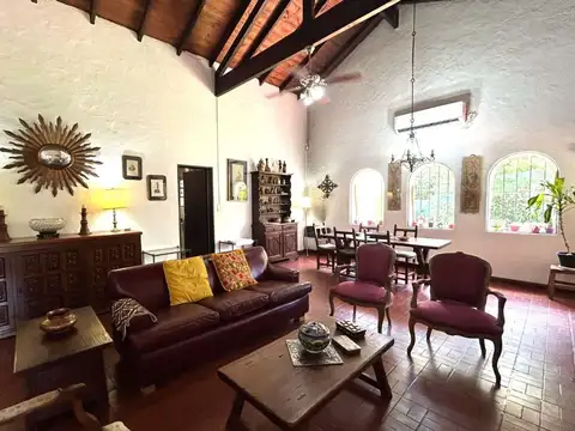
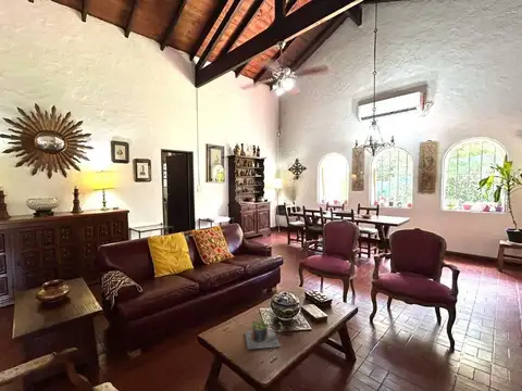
+ plant [245,317,291,351]
